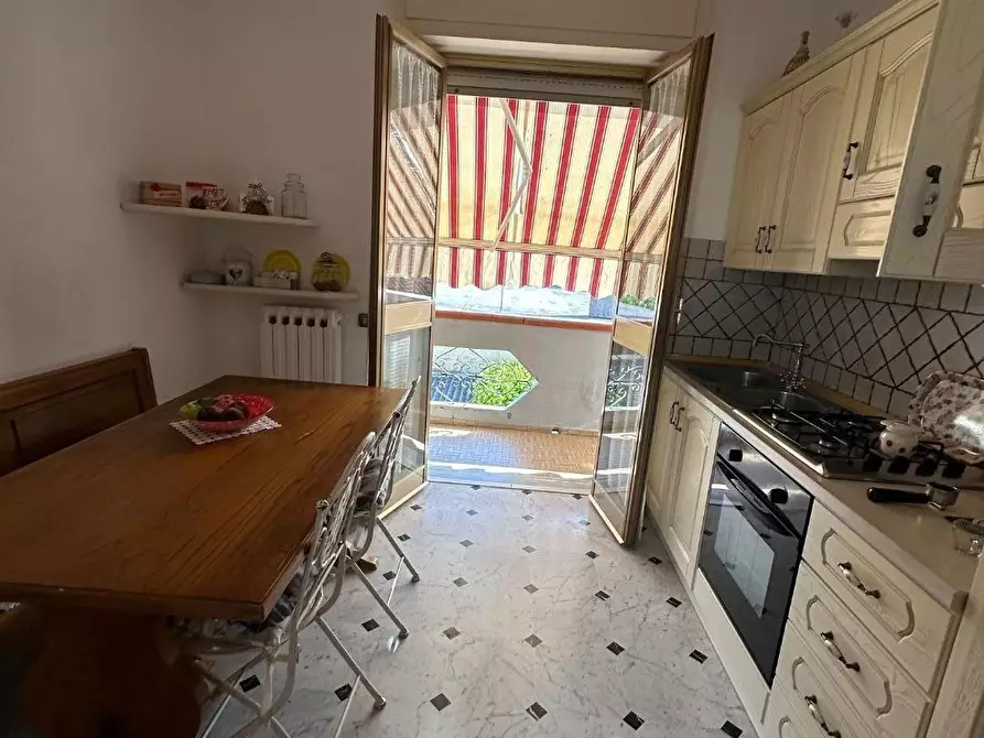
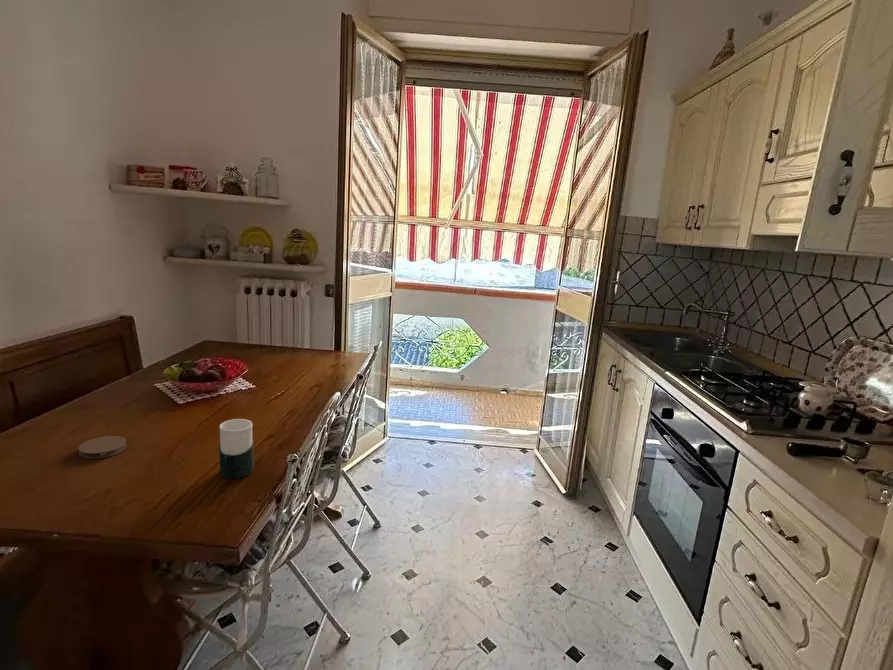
+ cup [218,418,255,480]
+ coaster [77,435,128,460]
